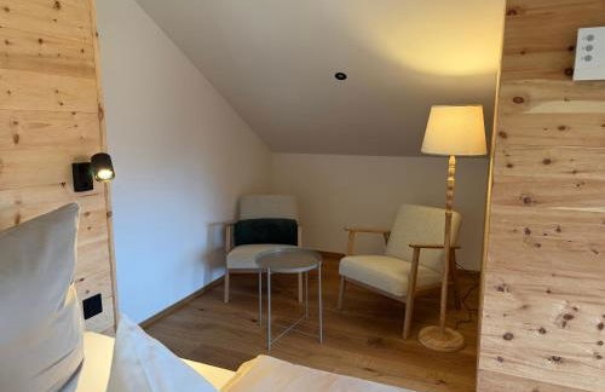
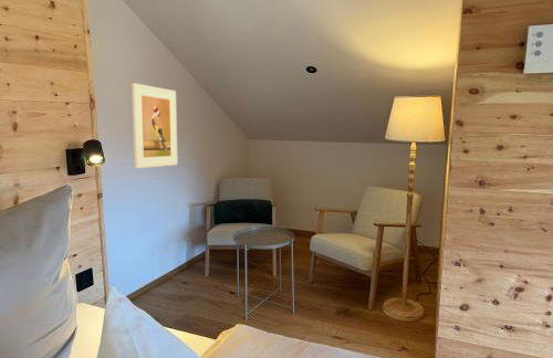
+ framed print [131,82,178,169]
